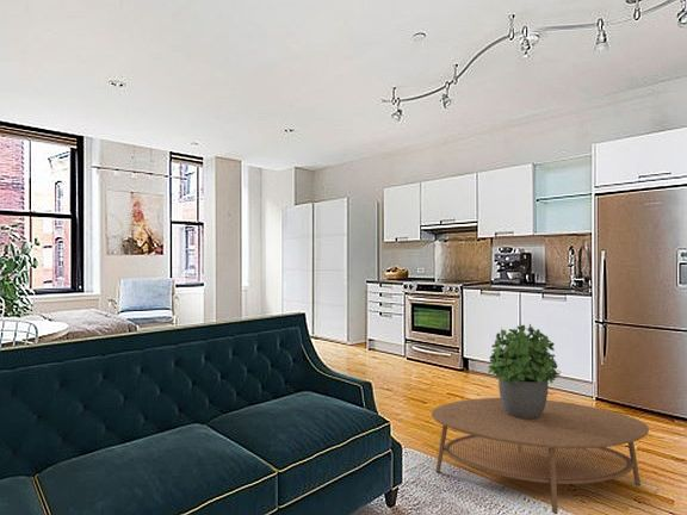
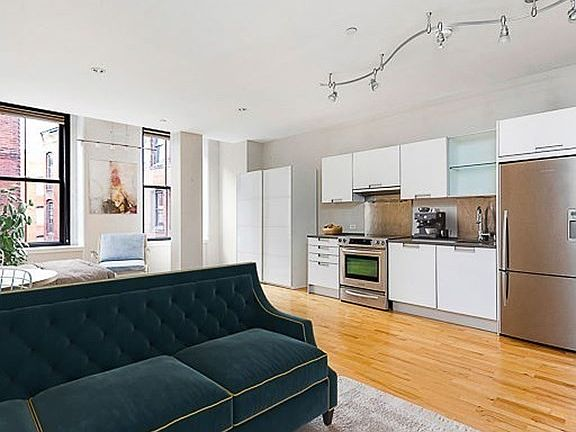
- potted plant [488,323,562,418]
- coffee table [431,397,650,515]
